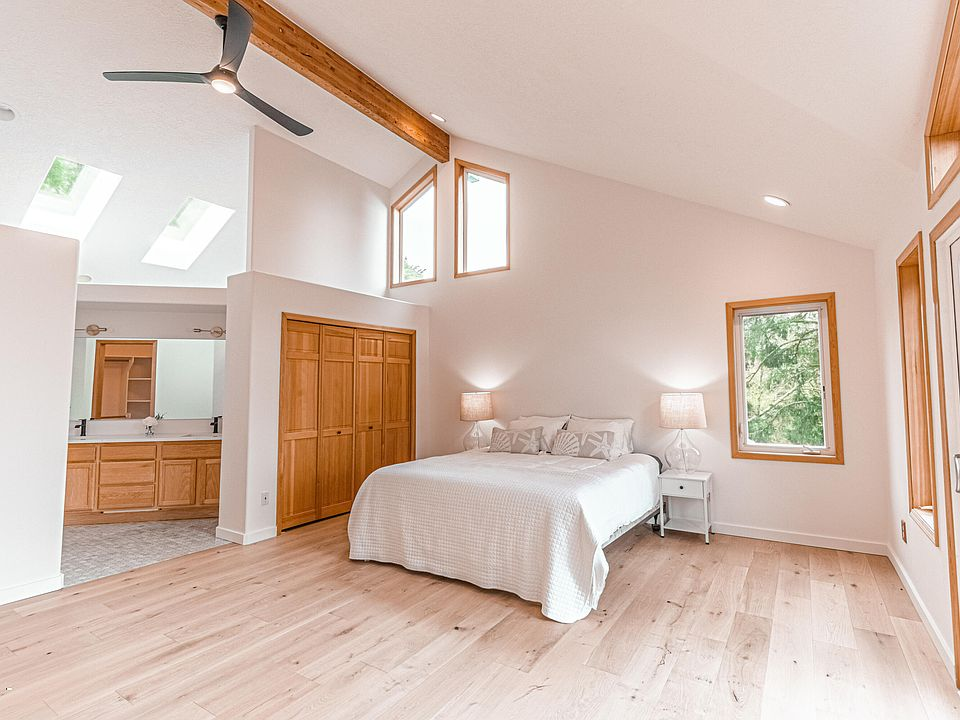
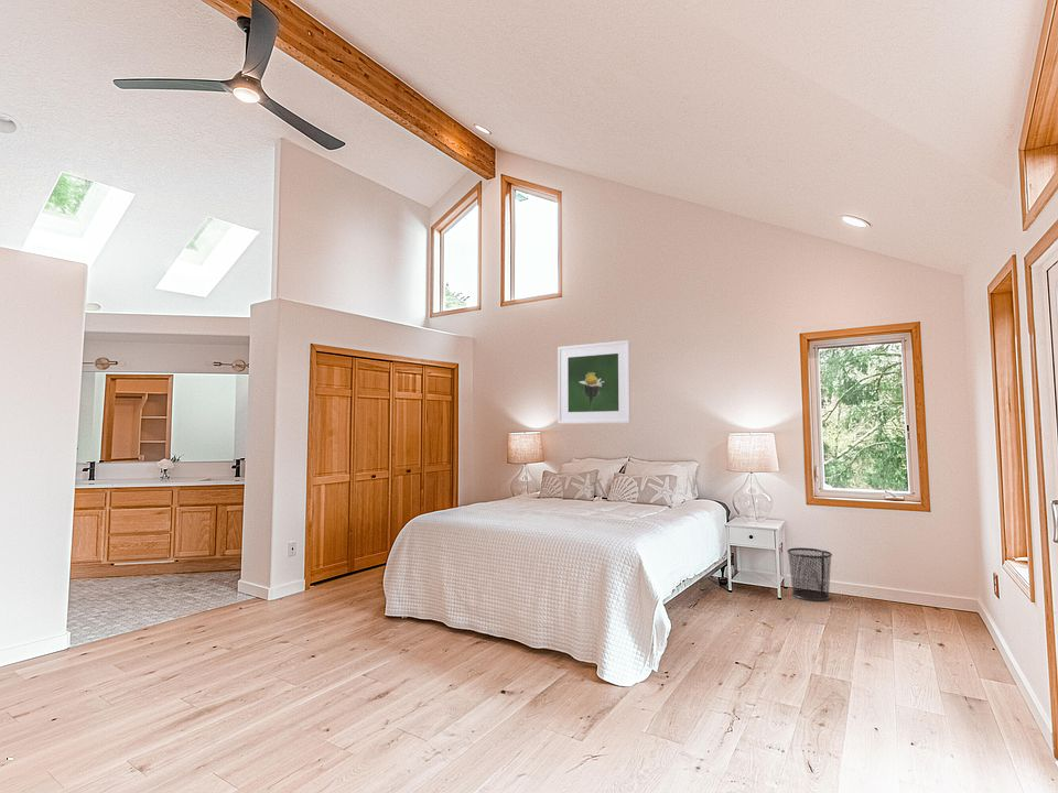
+ waste bin [786,546,833,602]
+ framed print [557,339,631,425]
